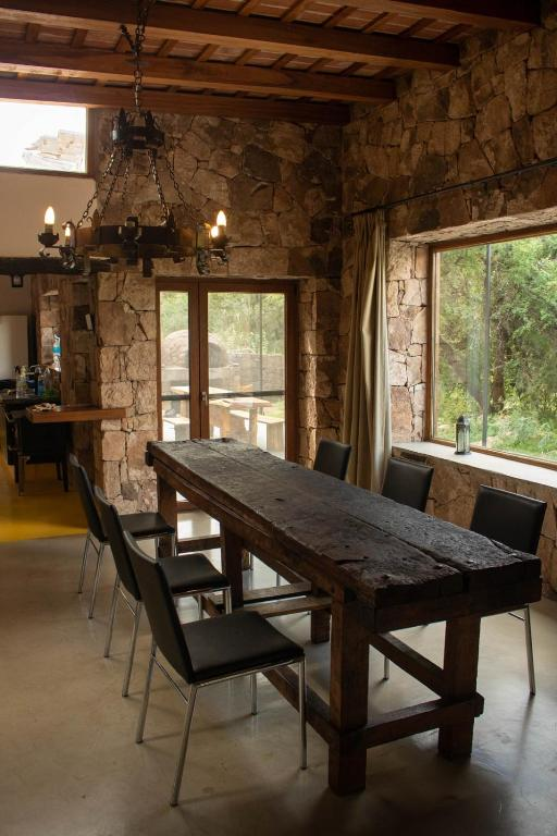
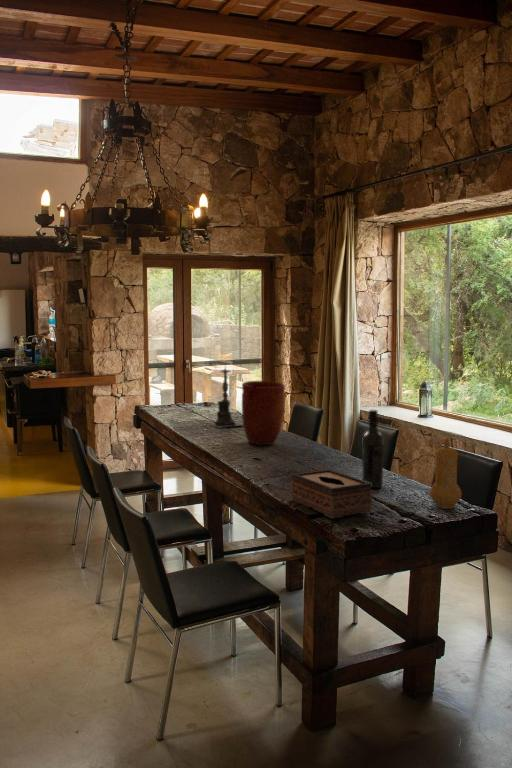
+ candle holder [209,364,243,429]
+ vase [241,380,286,446]
+ wine bottle [361,409,385,489]
+ tissue box [291,469,373,520]
+ pepper mill [427,437,463,510]
